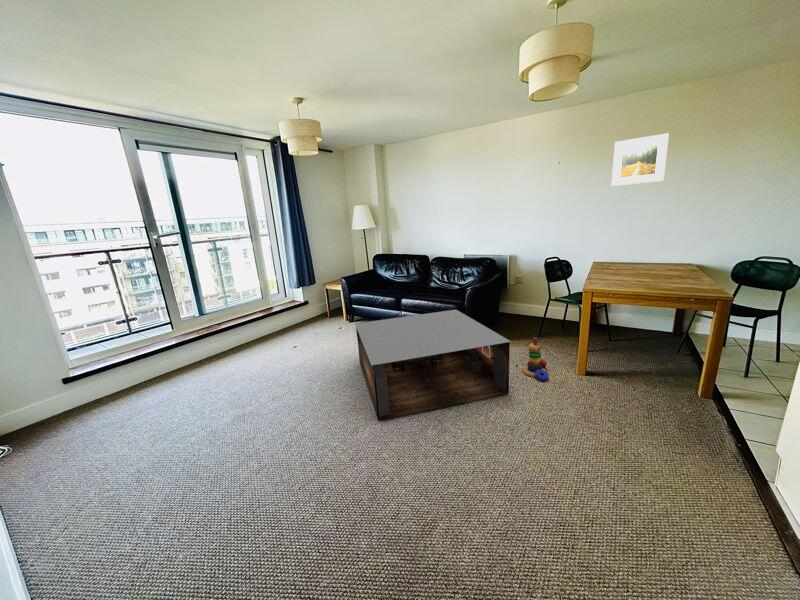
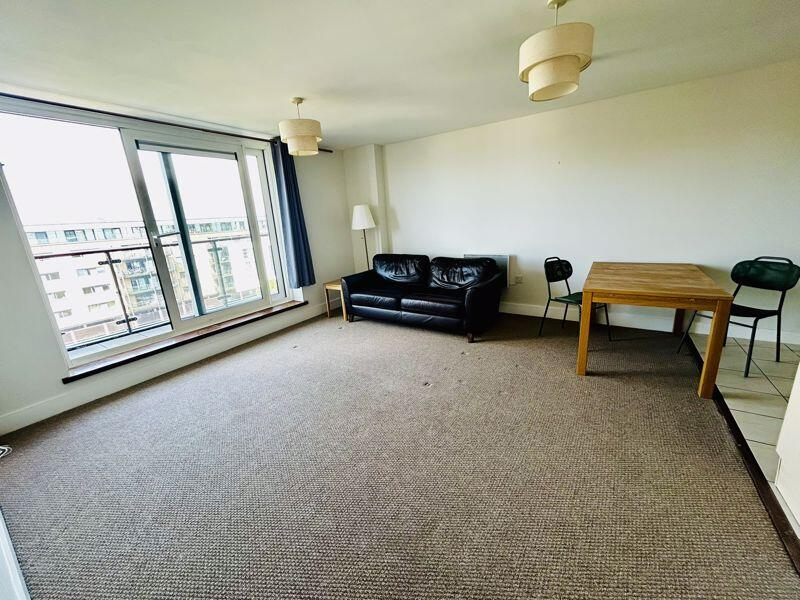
- stacking toy [521,336,550,382]
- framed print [610,132,670,187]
- coffee table [354,309,512,421]
